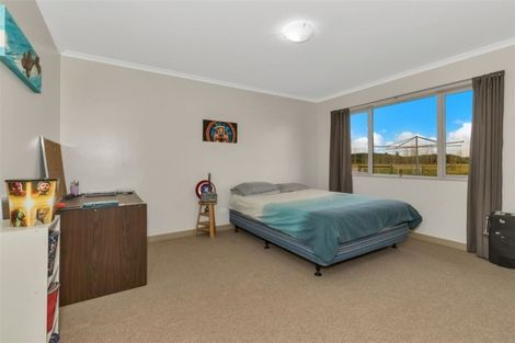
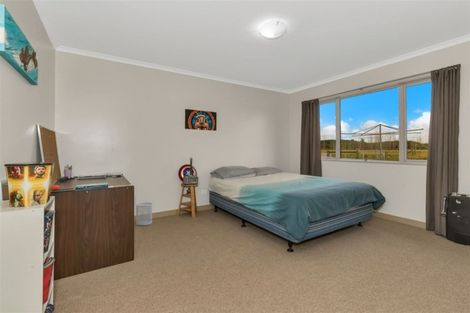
+ wastebasket [135,202,153,226]
